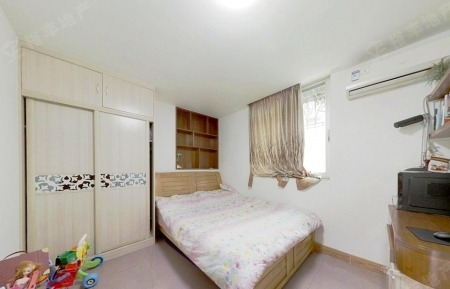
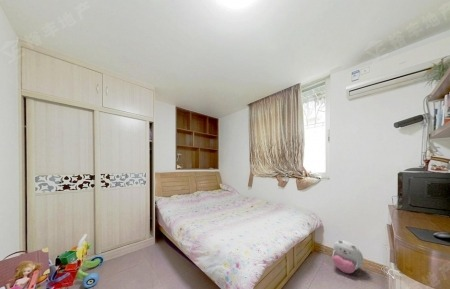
+ plush toy [331,239,364,274]
